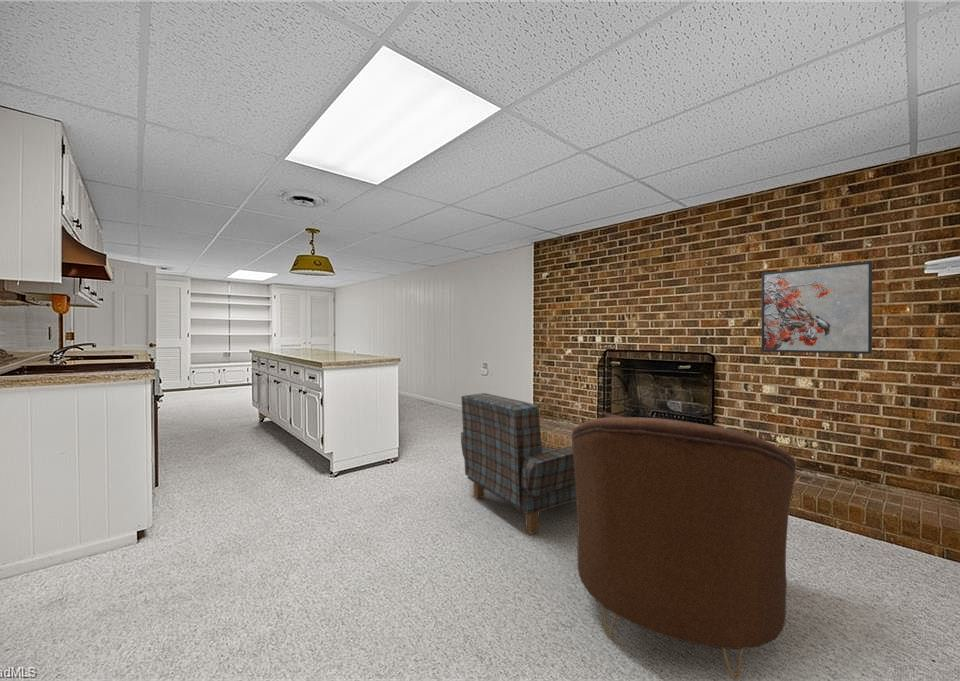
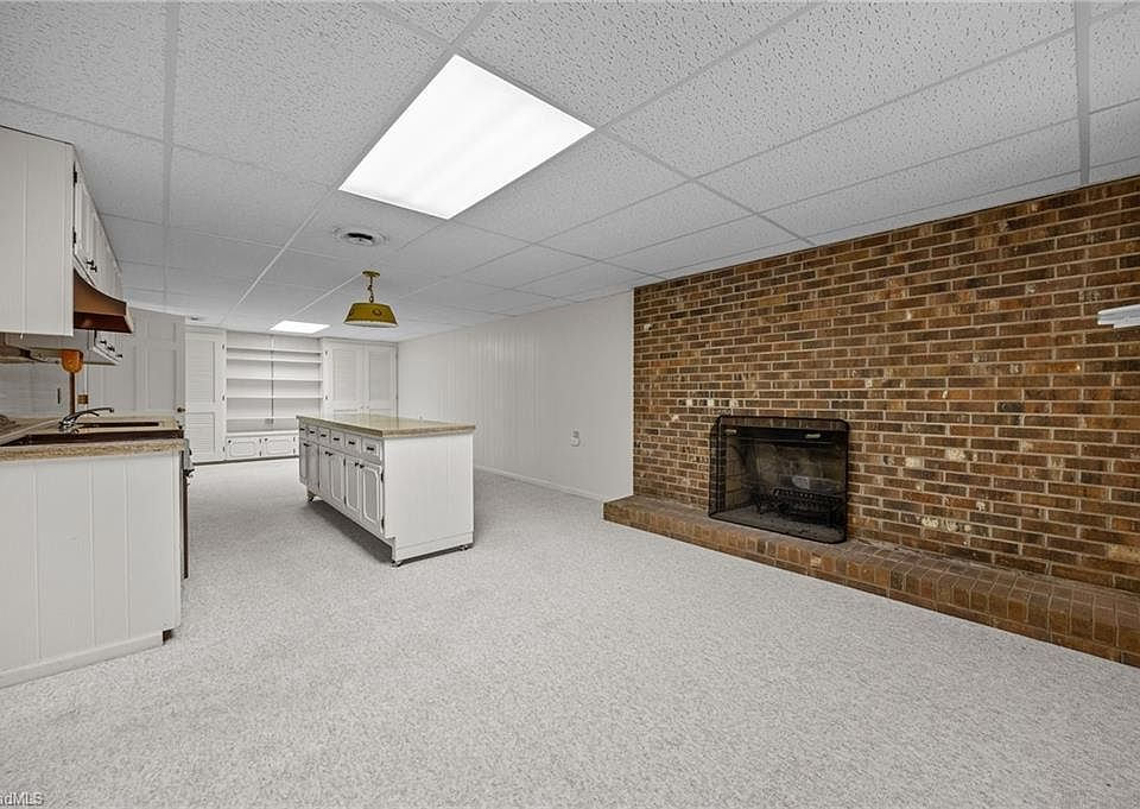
- armchair [460,392,576,535]
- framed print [760,260,873,355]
- armchair [571,410,797,681]
